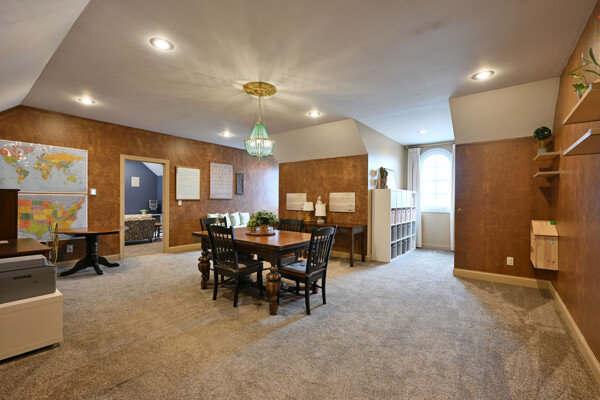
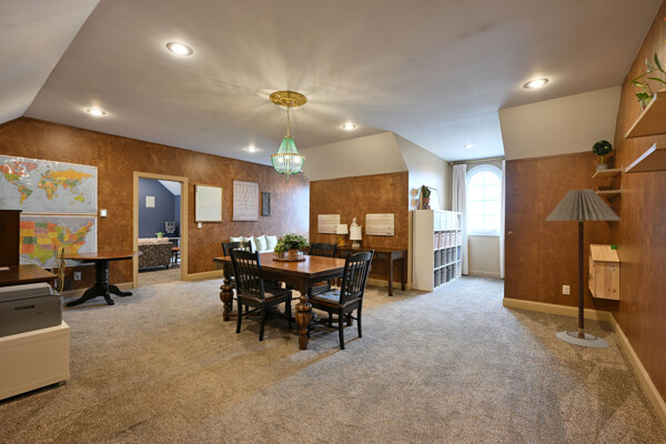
+ floor lamp [544,189,623,349]
